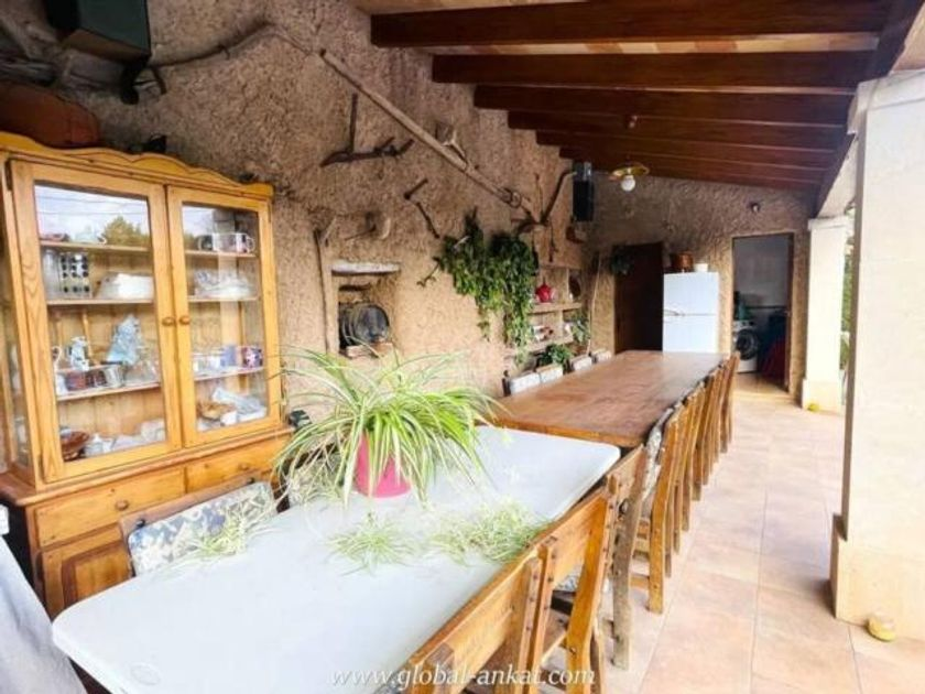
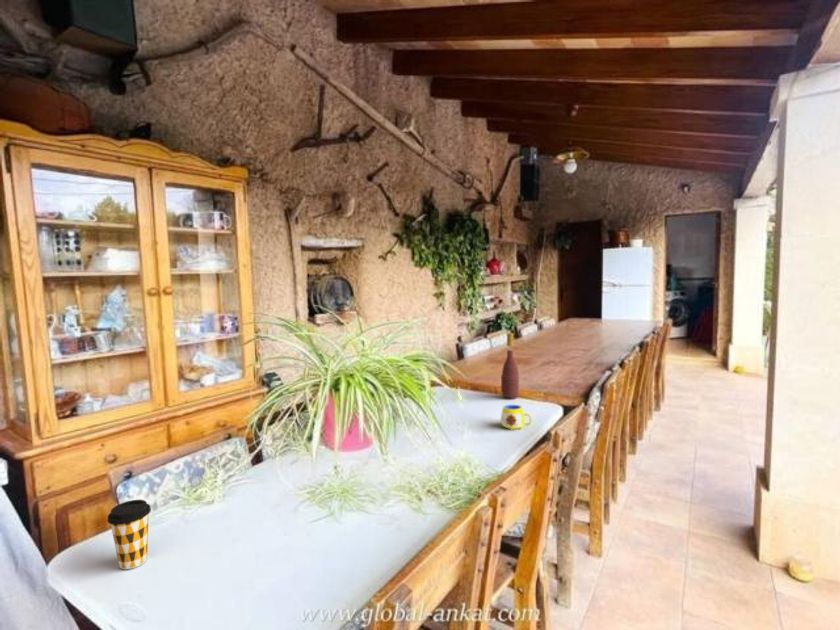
+ wine bottle [500,332,520,399]
+ coffee cup [106,499,152,570]
+ mug [500,404,533,433]
